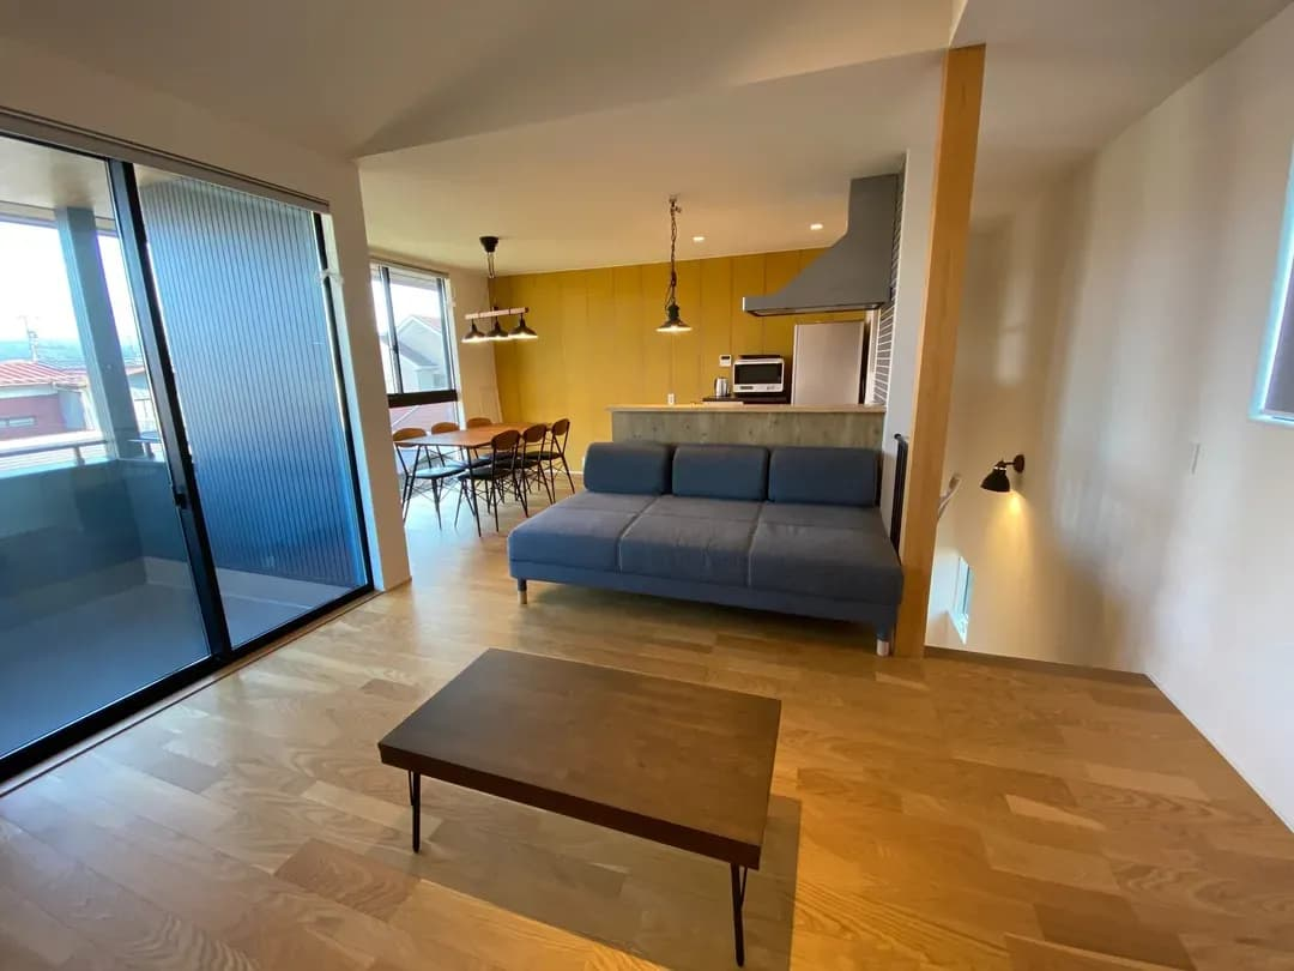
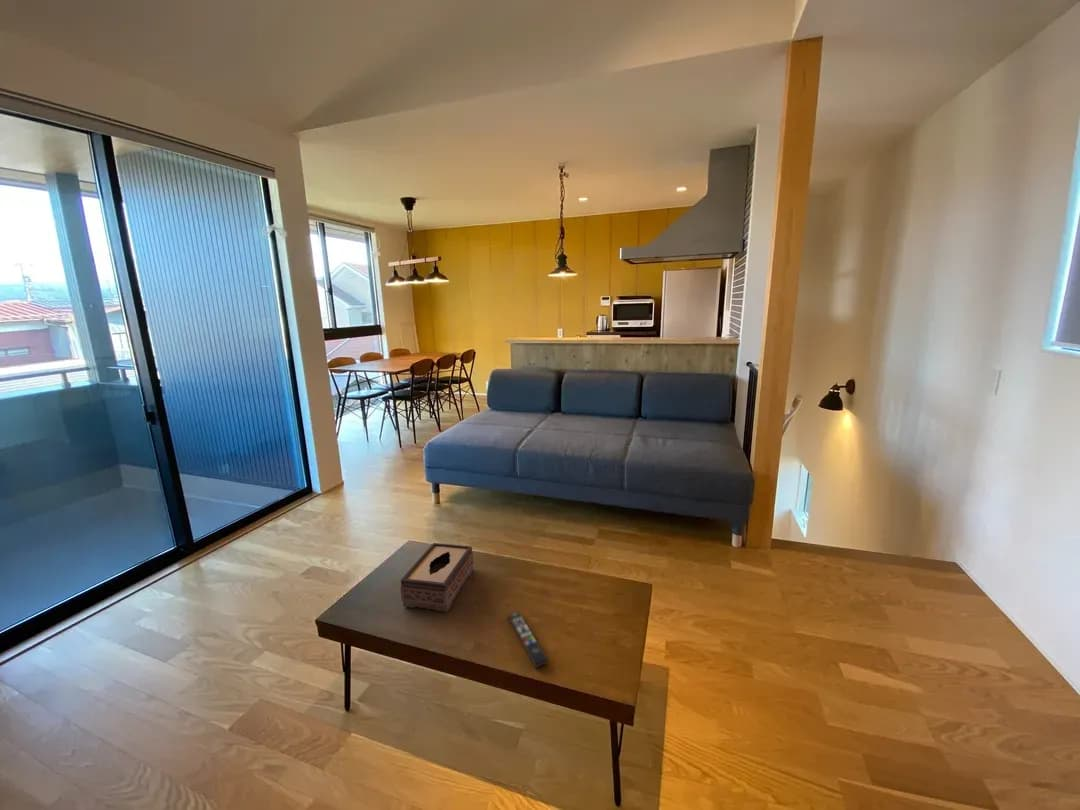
+ tissue box [399,542,475,613]
+ remote control [507,610,549,669]
